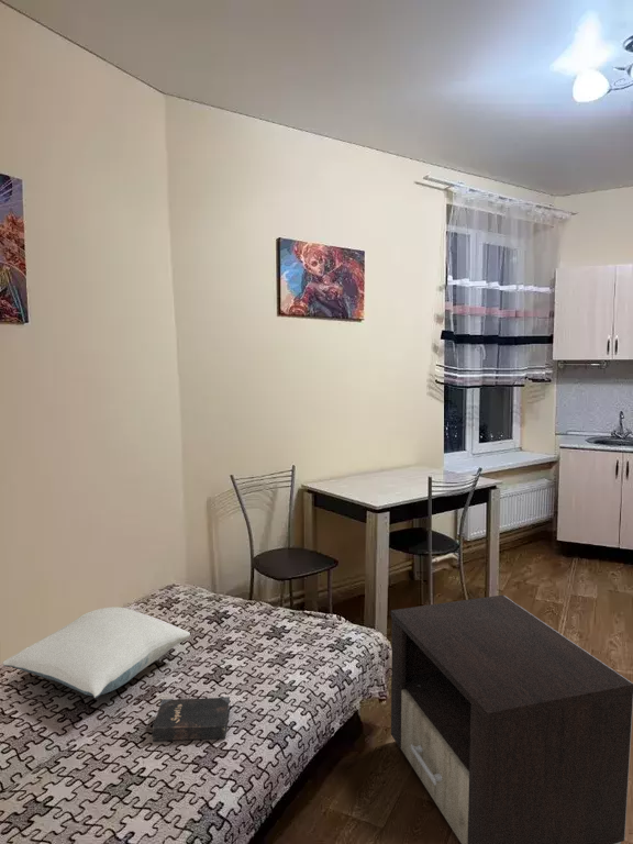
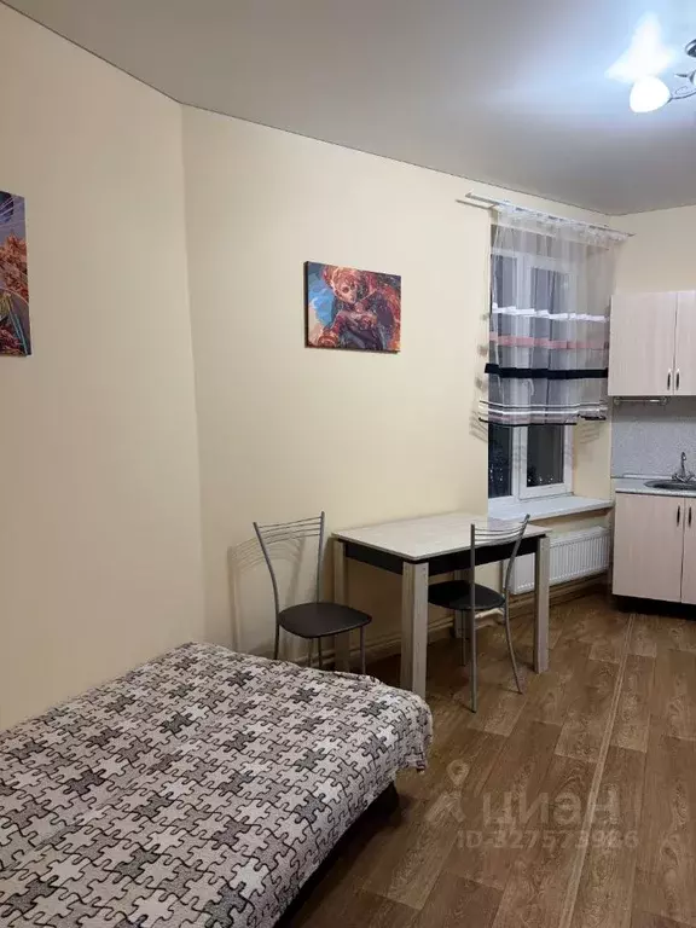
- pillow [1,606,191,699]
- hardback book [152,696,231,742]
- nightstand [390,595,633,844]
